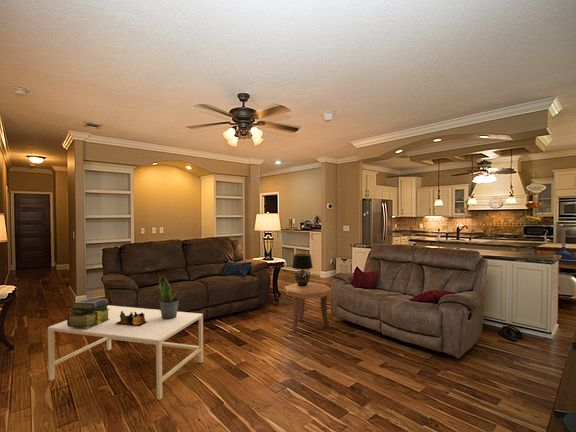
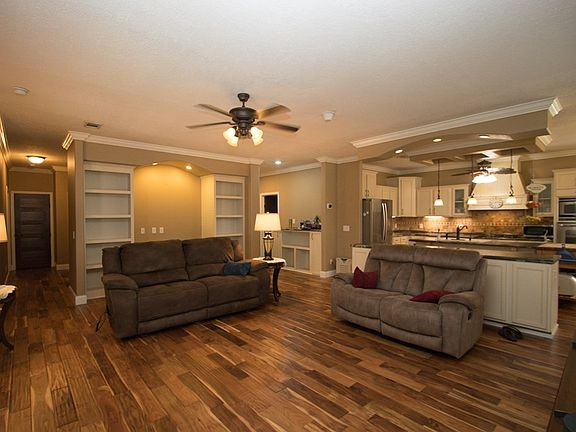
- coffee table [47,305,204,401]
- stack of books [66,297,110,328]
- potted plant [158,274,180,320]
- decorative bowl [116,311,146,327]
- side table [284,281,332,334]
- table lamp [291,253,314,286]
